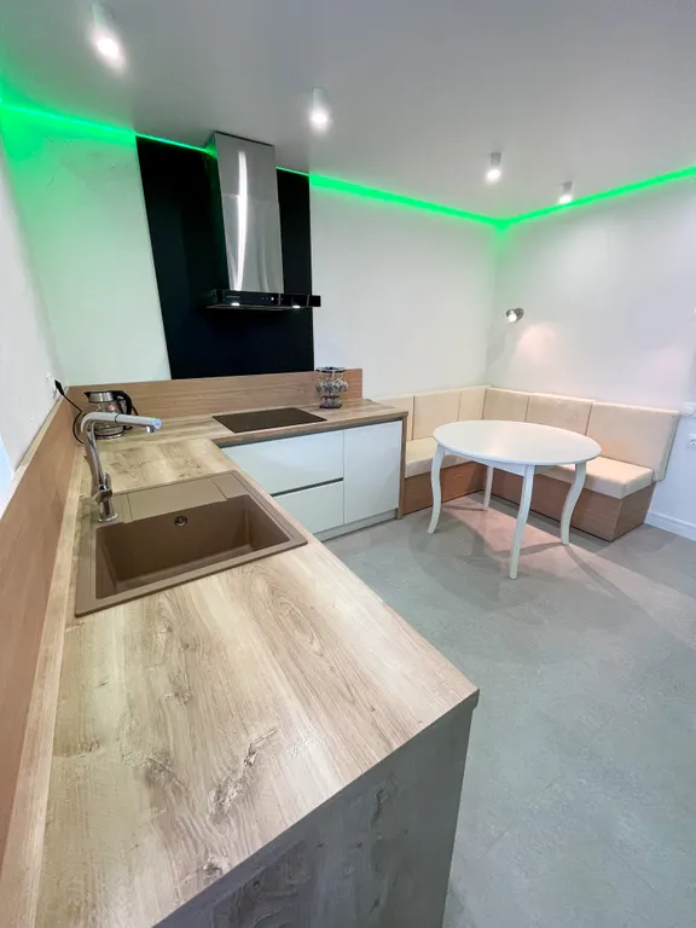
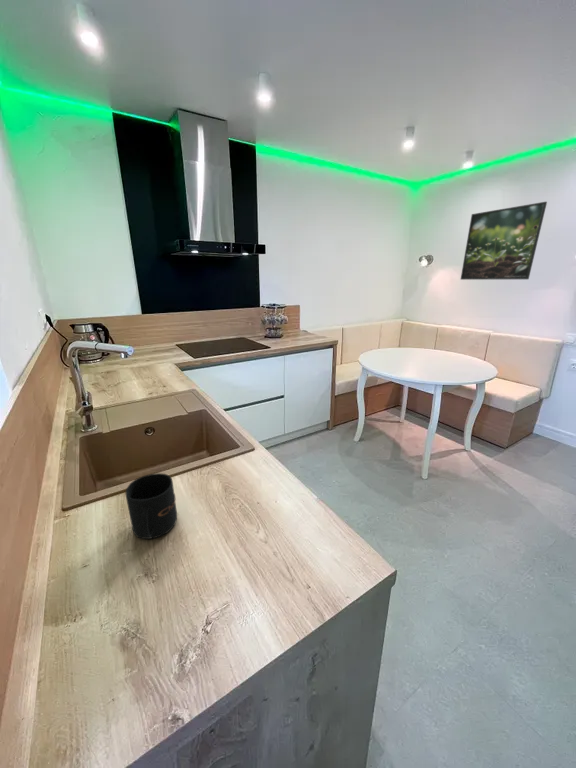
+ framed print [460,201,548,281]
+ mug [125,472,178,540]
